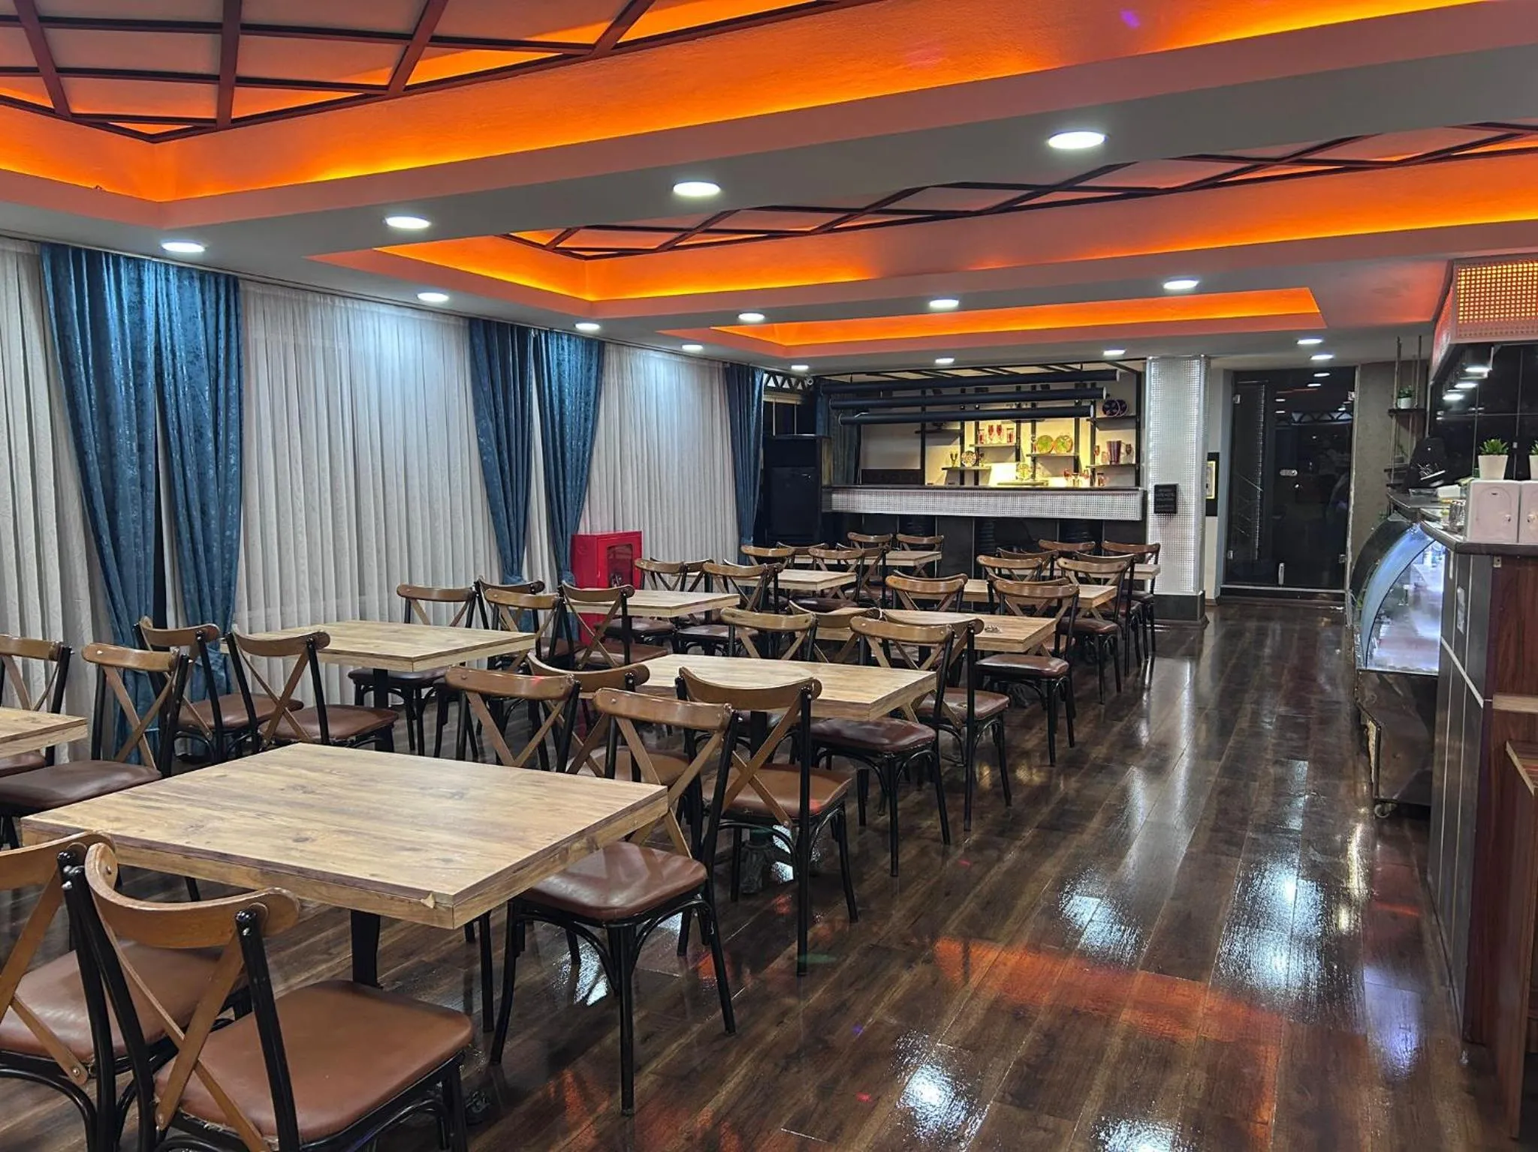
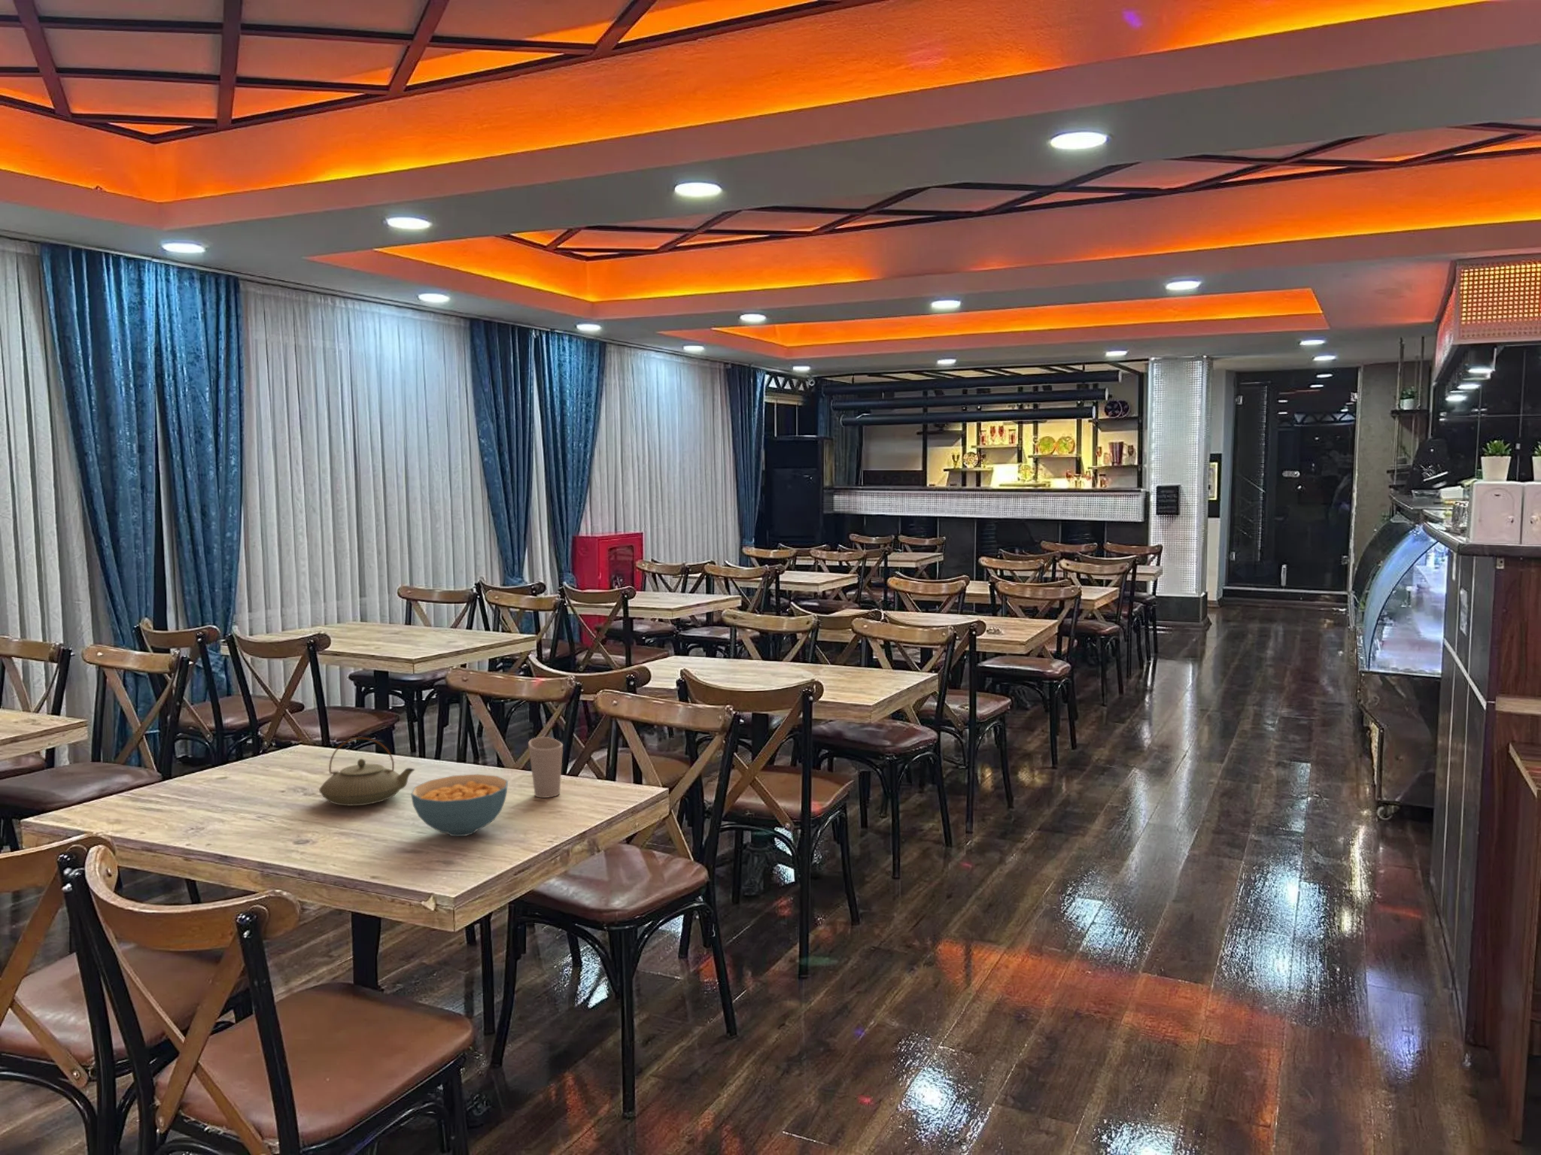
+ cereal bowl [410,773,508,837]
+ teapot [318,736,415,807]
+ cup [528,736,563,798]
